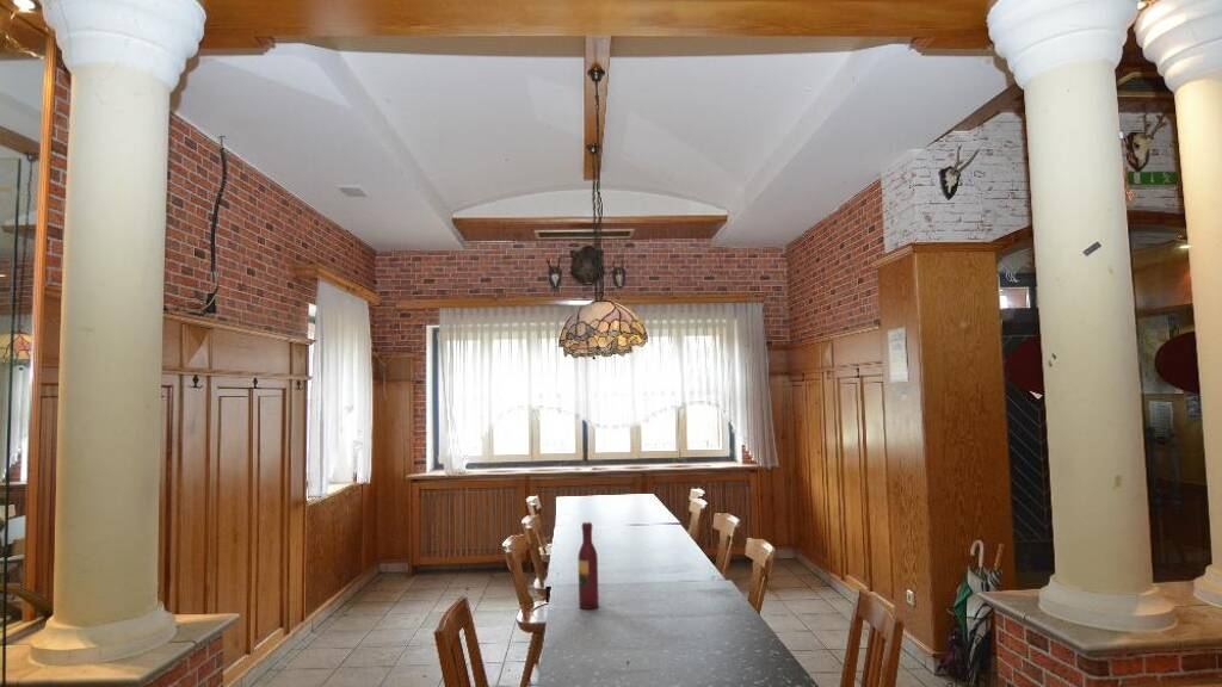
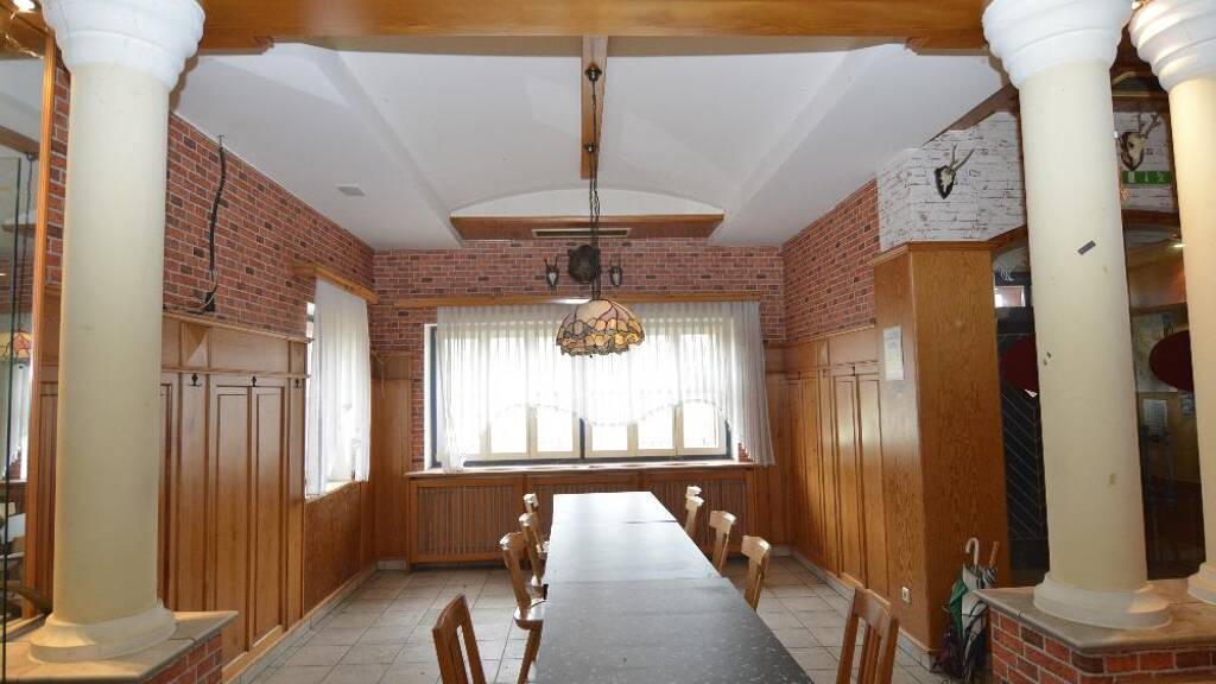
- wine bottle [576,521,600,611]
